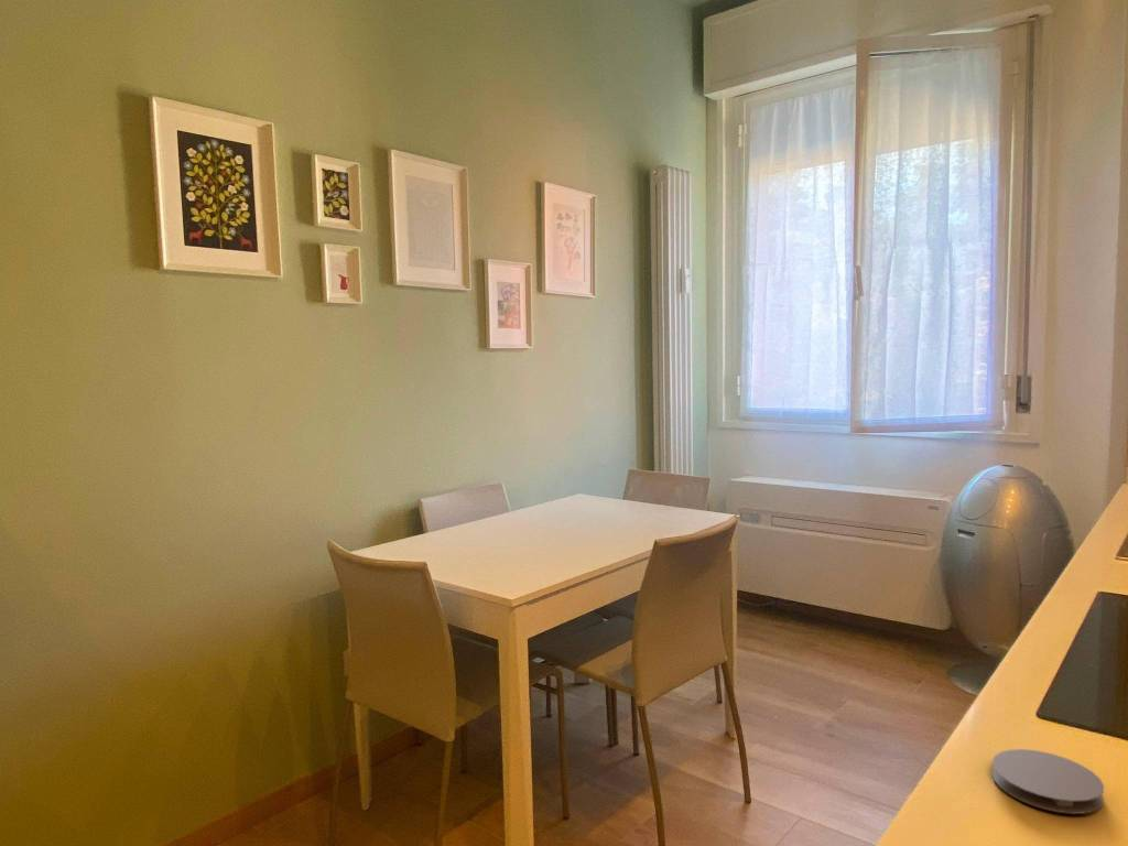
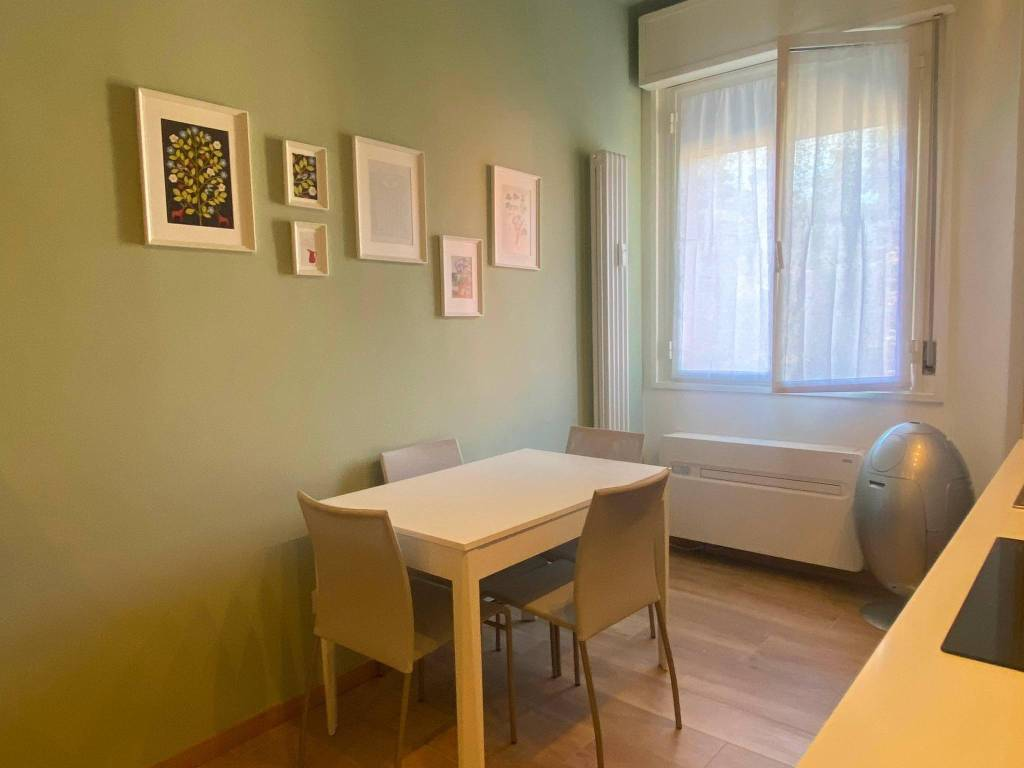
- coaster [991,748,1105,815]
